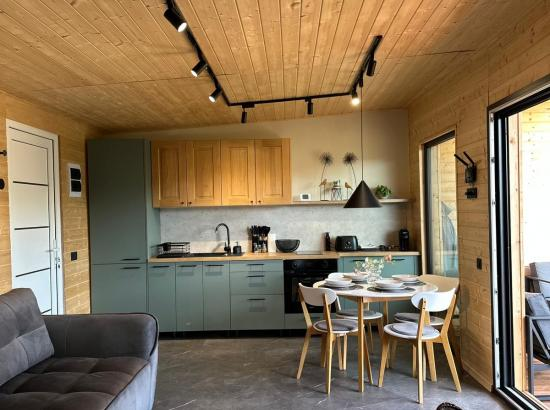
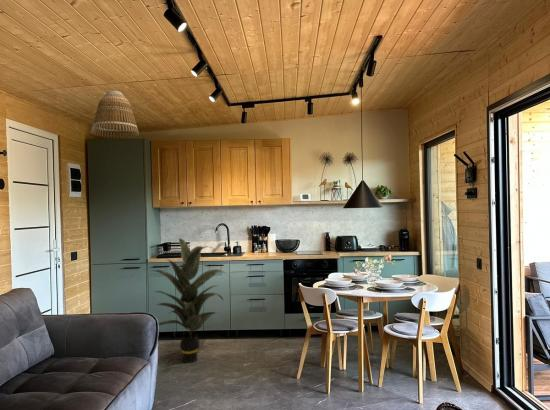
+ indoor plant [149,238,228,364]
+ lamp shade [90,90,140,139]
